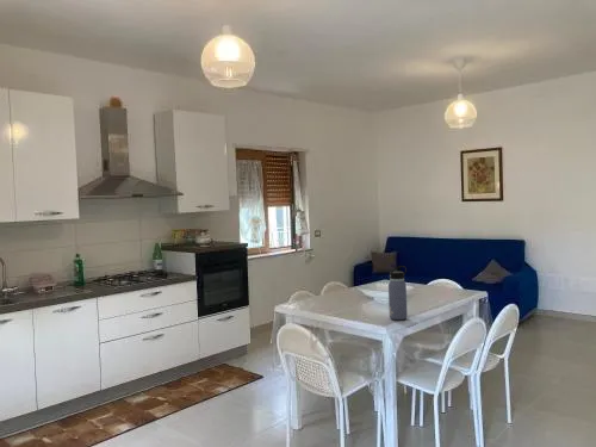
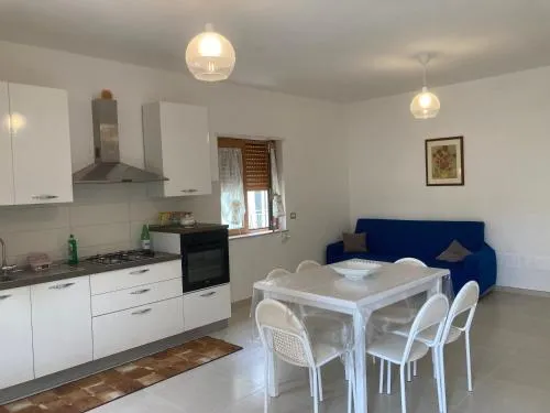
- water bottle [387,265,408,321]
